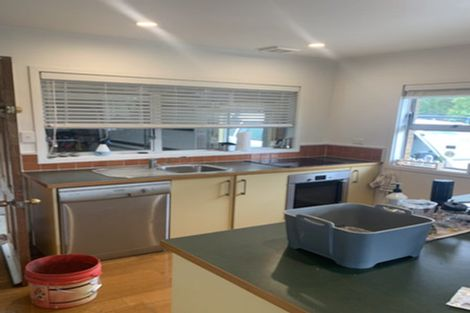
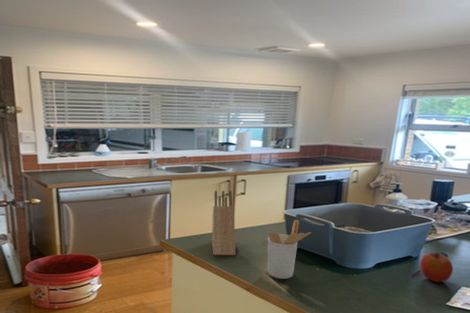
+ utensil holder [267,219,312,280]
+ knife block [211,189,237,256]
+ fruit [419,251,454,283]
